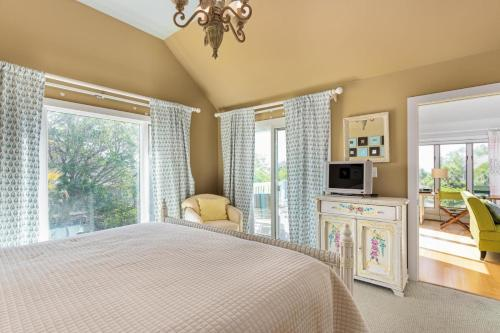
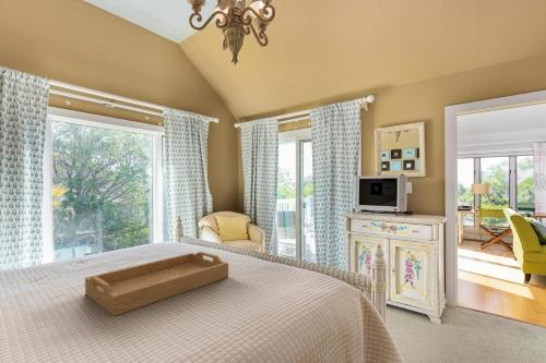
+ serving tray [84,251,229,317]
